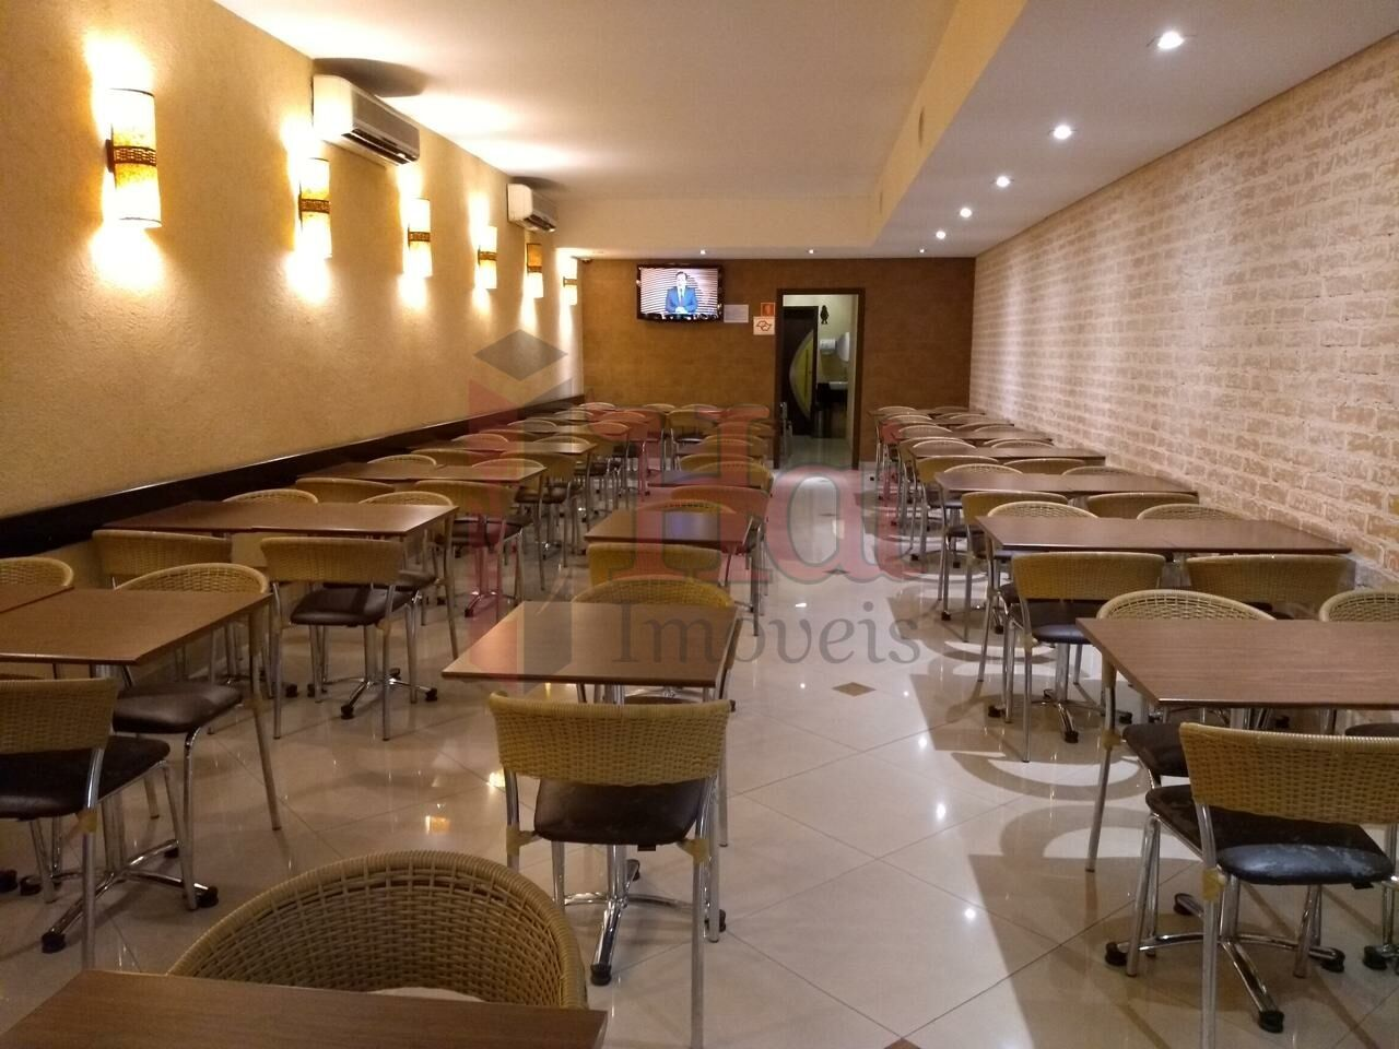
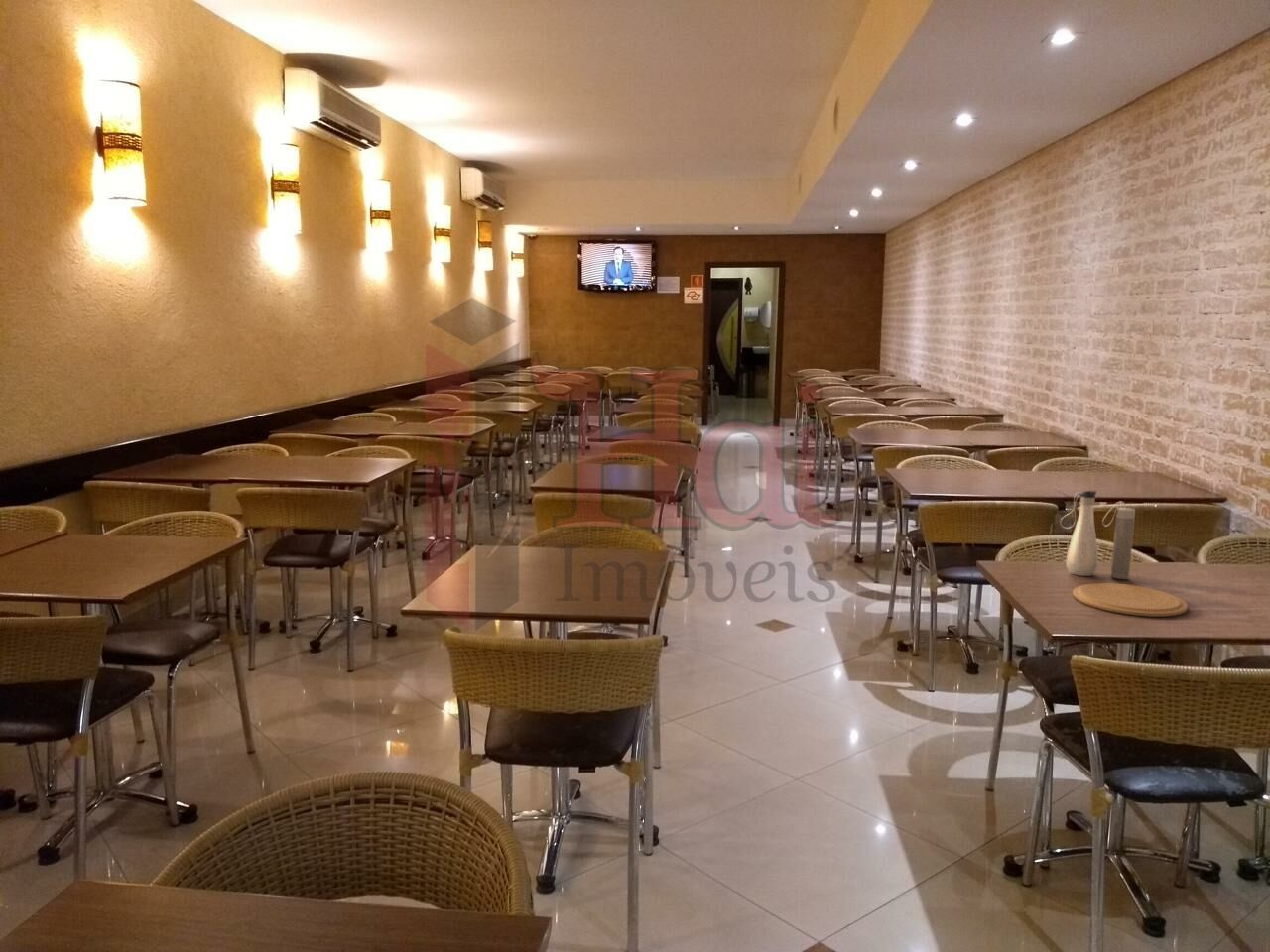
+ plate [1072,582,1189,618]
+ water bottle [1060,490,1136,580]
